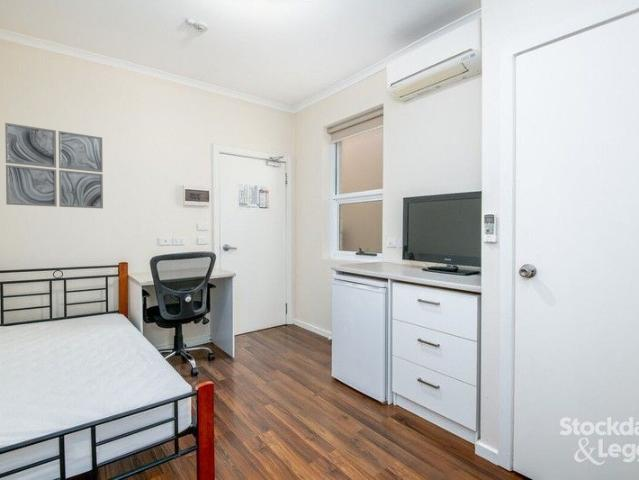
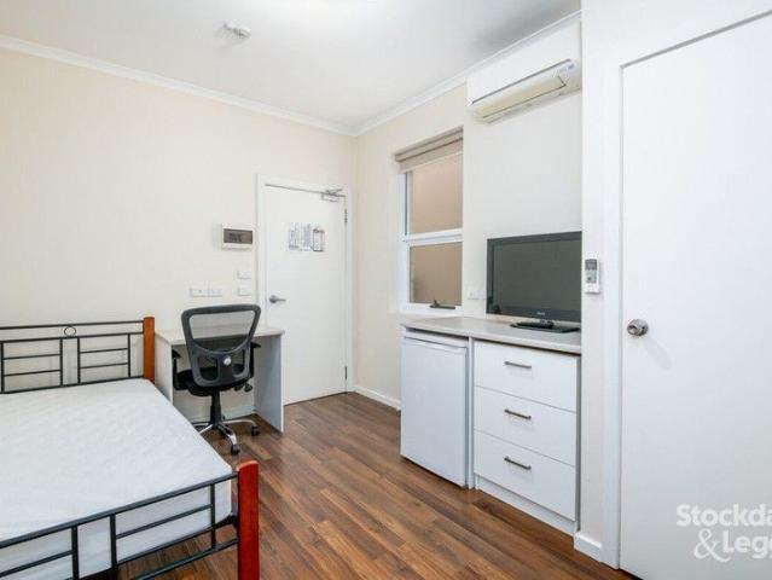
- wall art [4,122,104,210]
